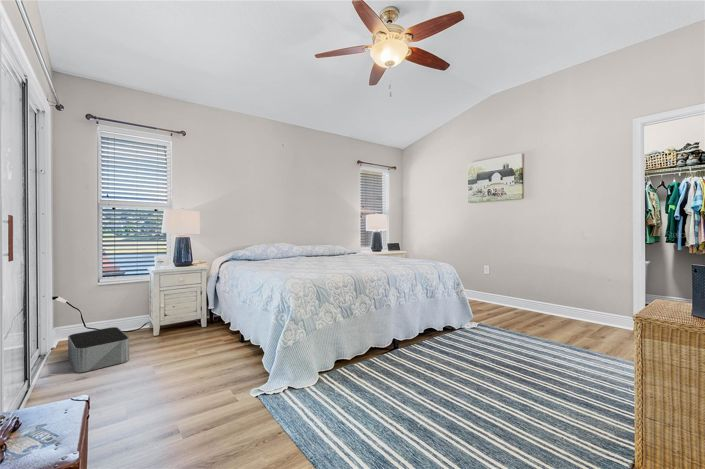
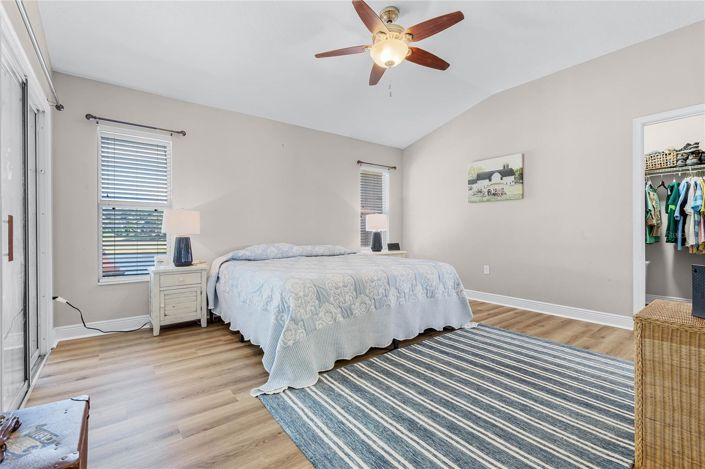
- storage bin [67,326,130,374]
